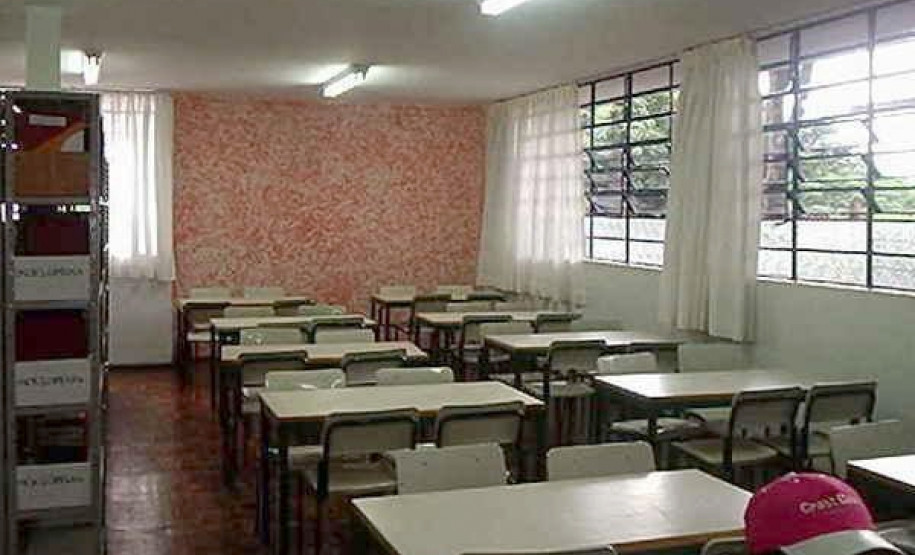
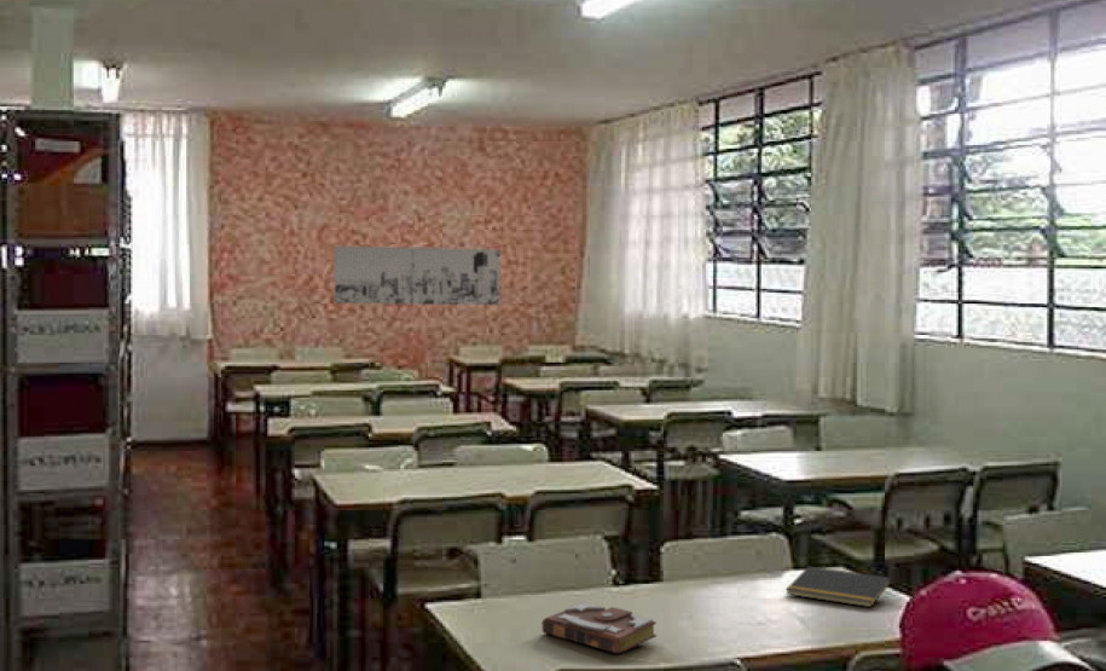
+ wall art [334,244,502,306]
+ notepad [784,566,892,608]
+ book [540,601,658,654]
